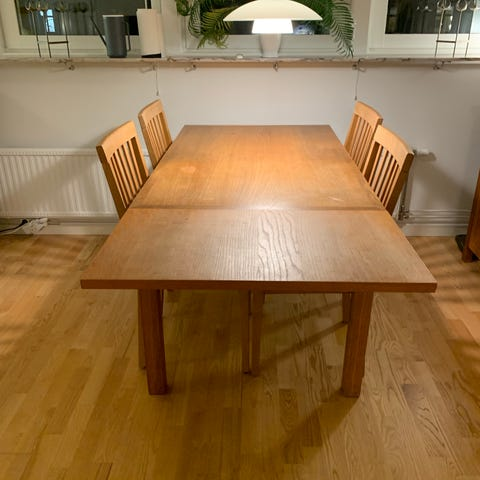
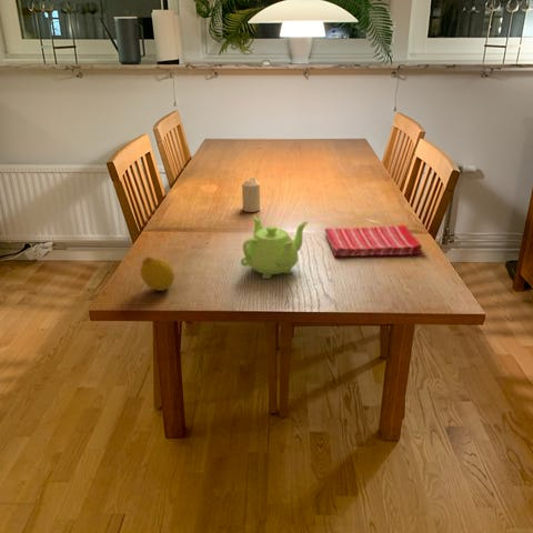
+ dish towel [324,224,423,258]
+ teapot [240,214,309,280]
+ fruit [139,255,175,292]
+ candle [241,177,261,213]
